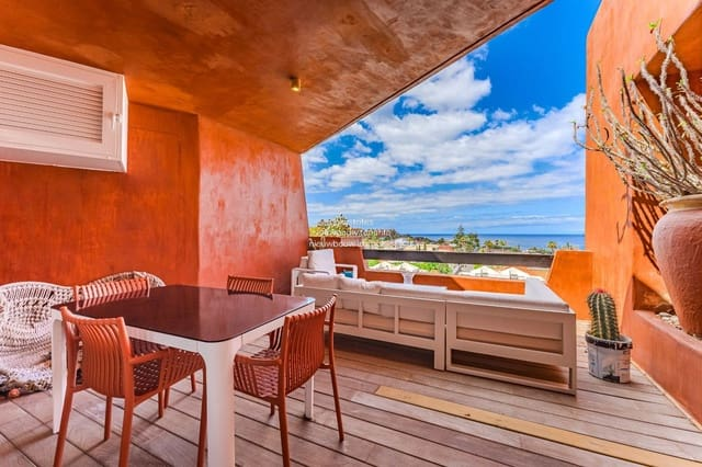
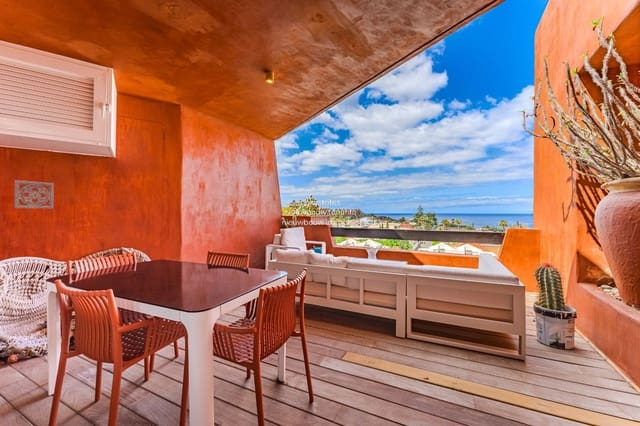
+ wall ornament [13,179,55,210]
